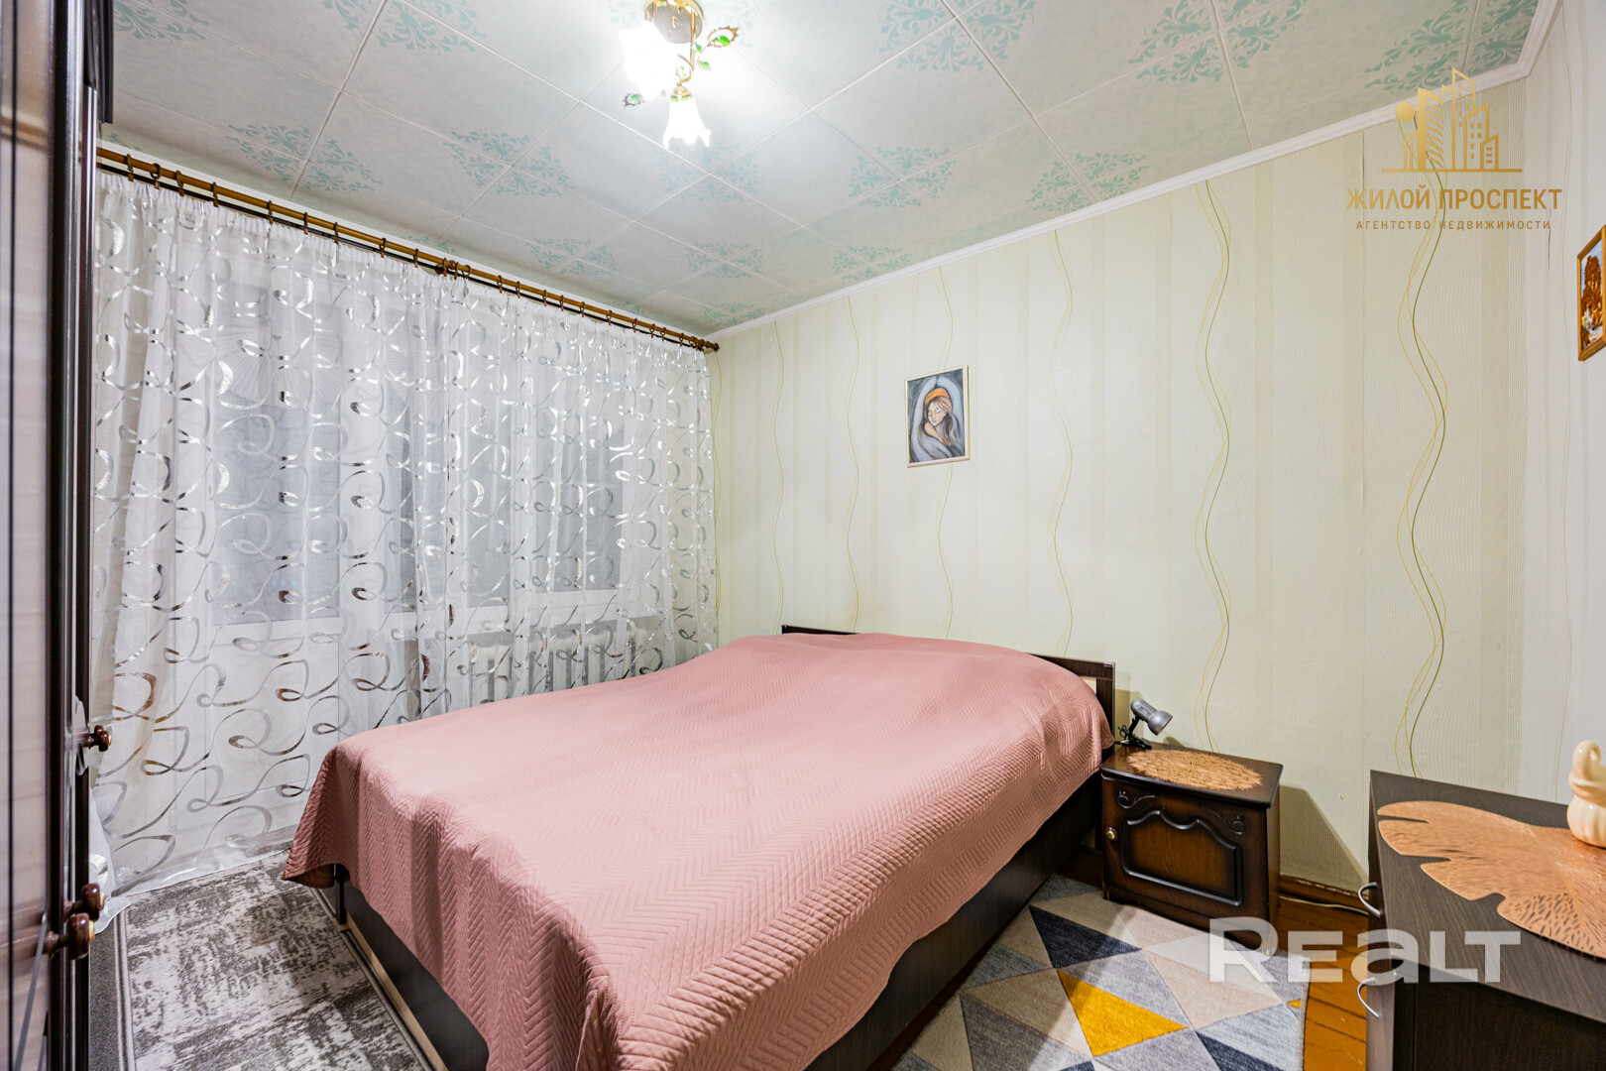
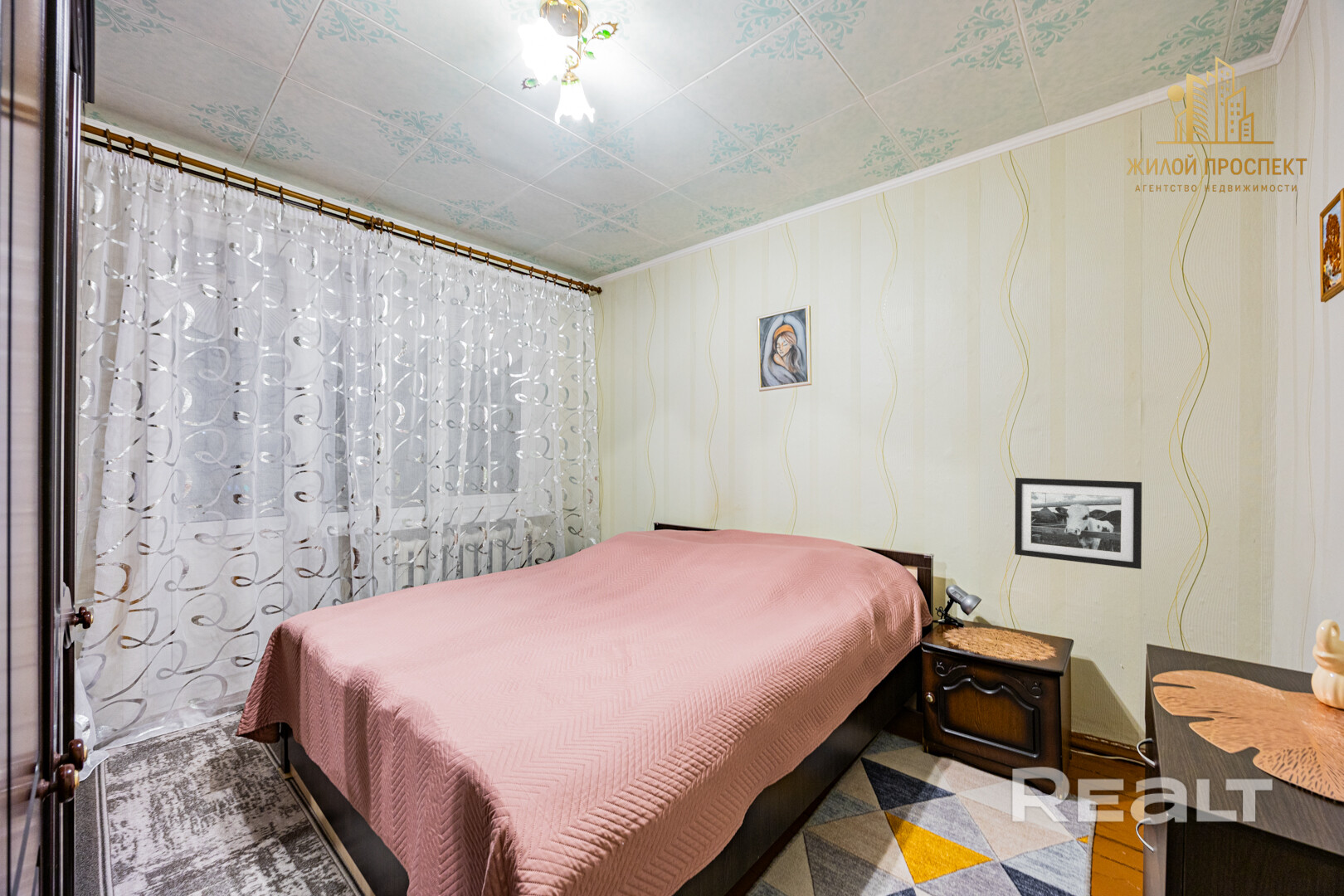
+ picture frame [1014,477,1142,570]
